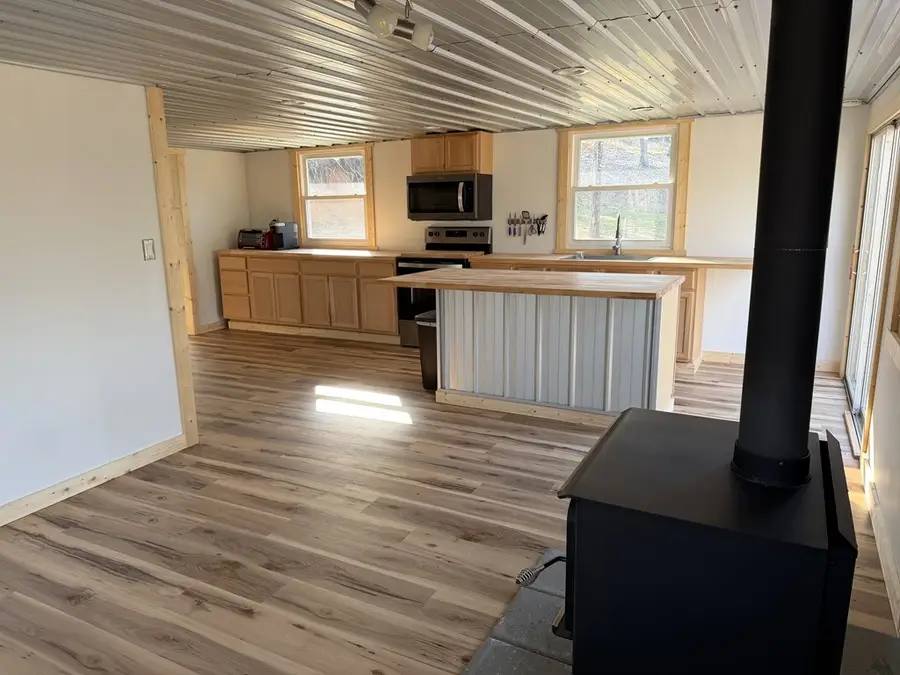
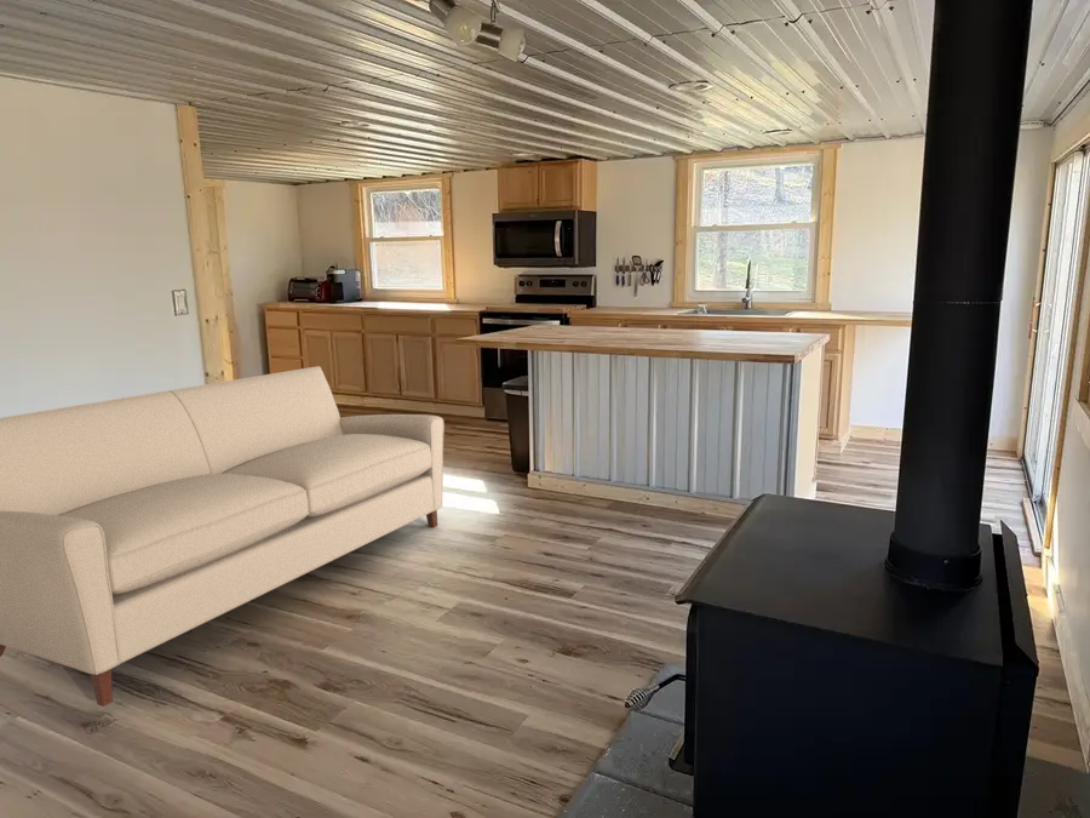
+ sofa [0,365,446,708]
